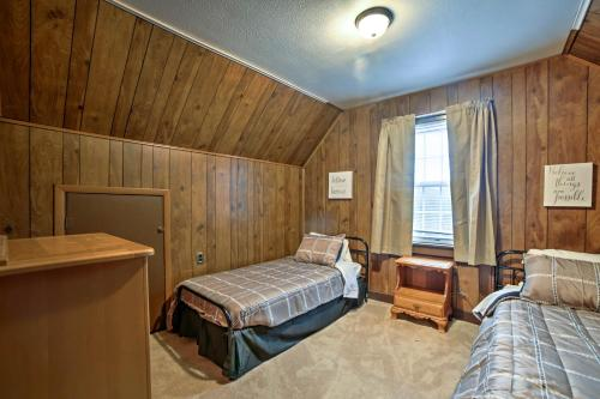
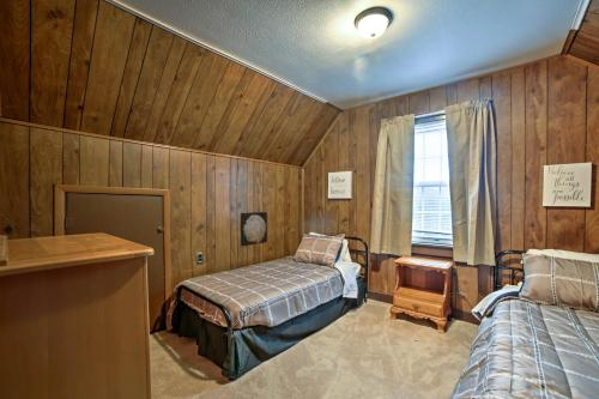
+ wall art [240,211,268,248]
